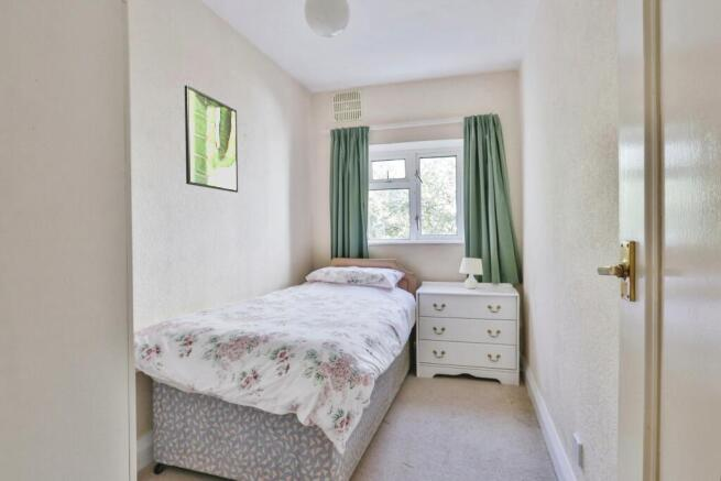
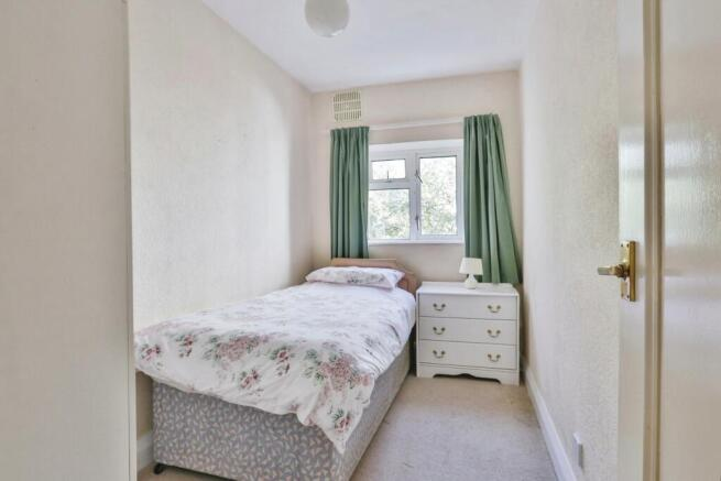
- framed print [184,84,239,194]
